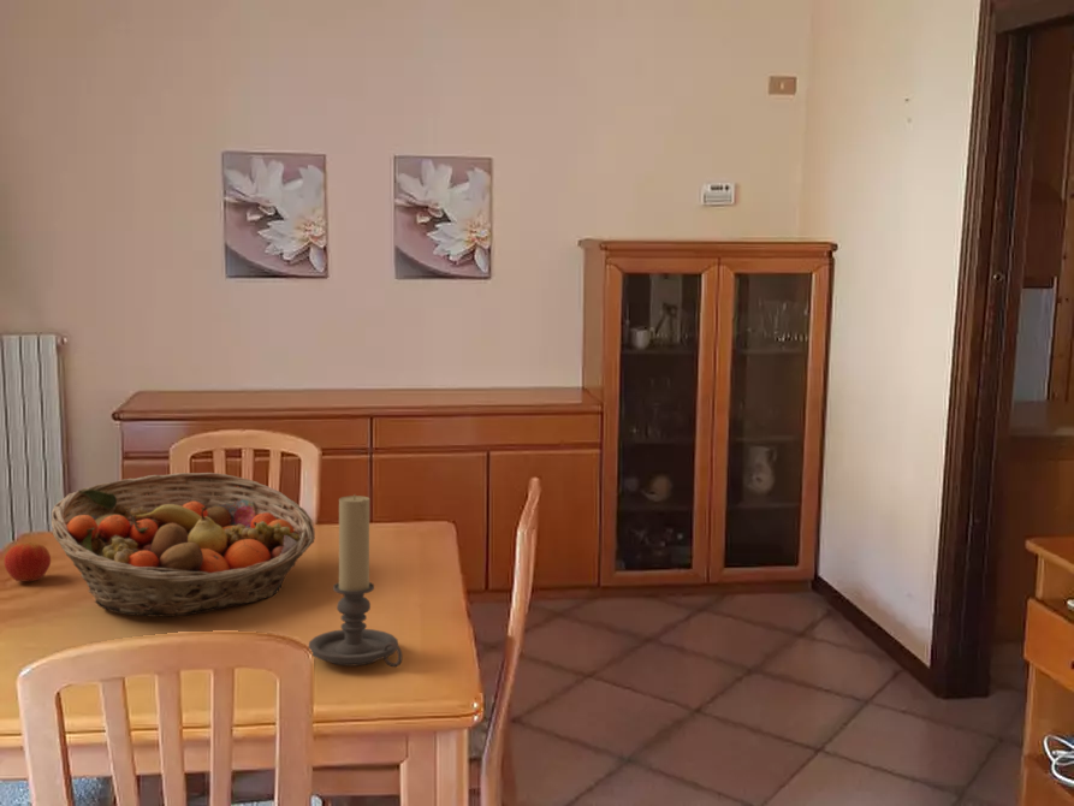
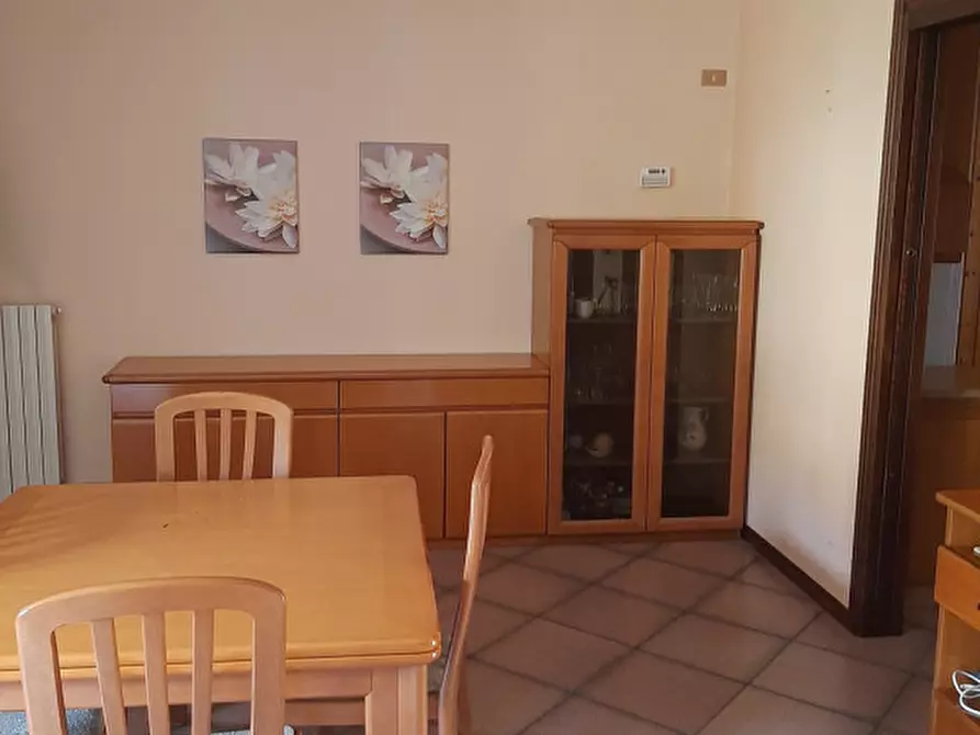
- fruit basket [51,472,316,618]
- candle holder [308,493,403,668]
- apple [4,541,52,582]
